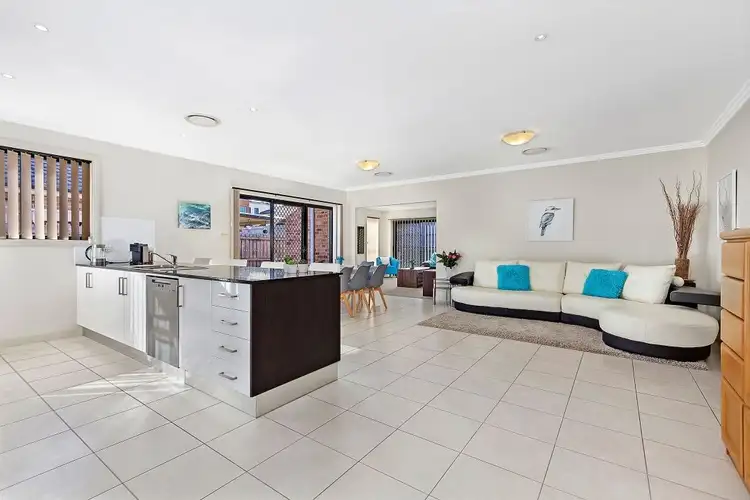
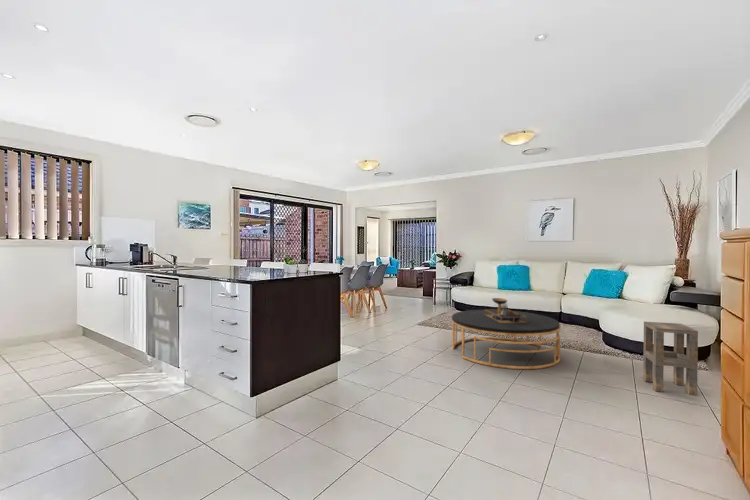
+ side table [642,321,699,397]
+ coffee table [451,297,562,370]
